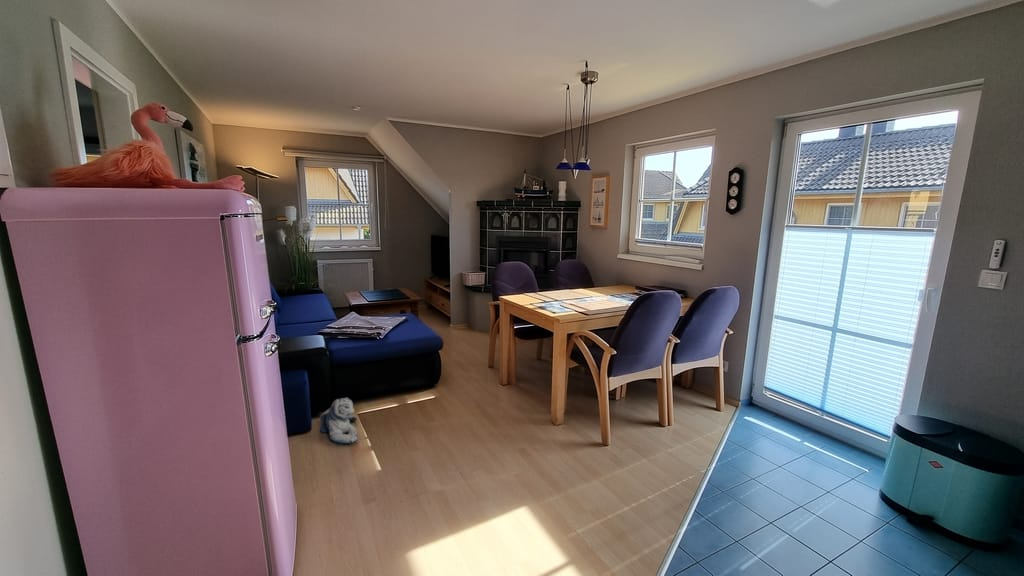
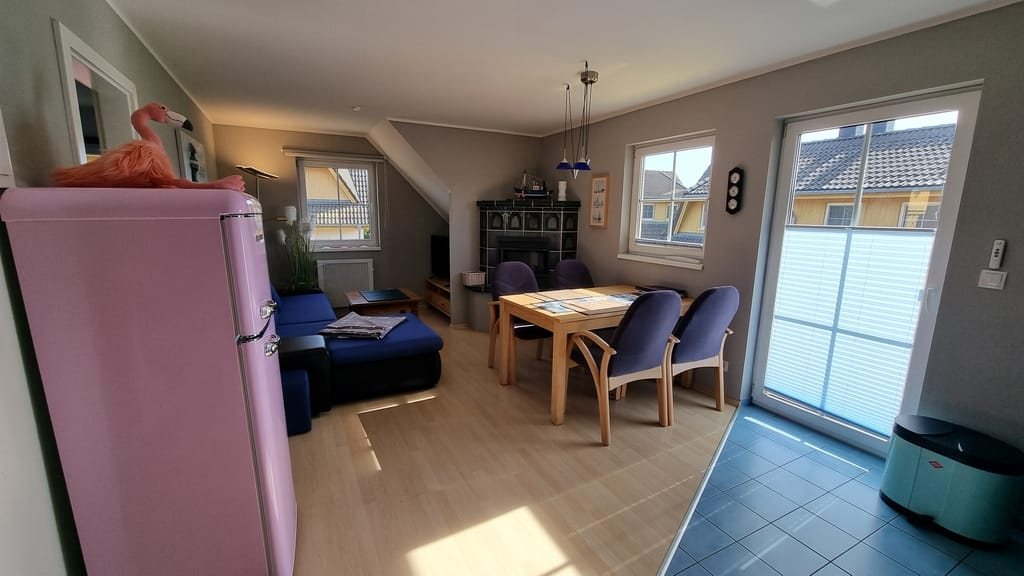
- plush toy [319,396,358,445]
